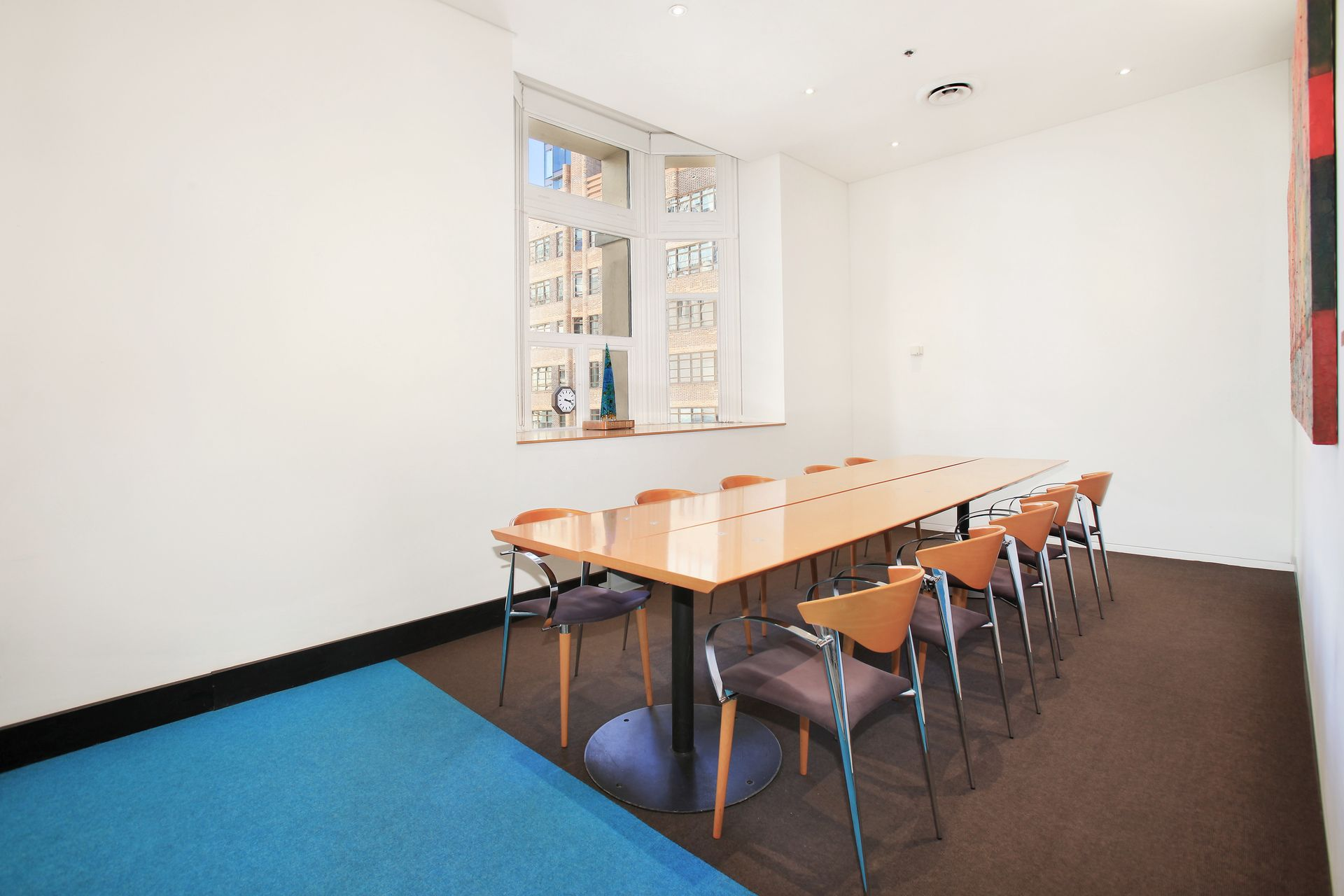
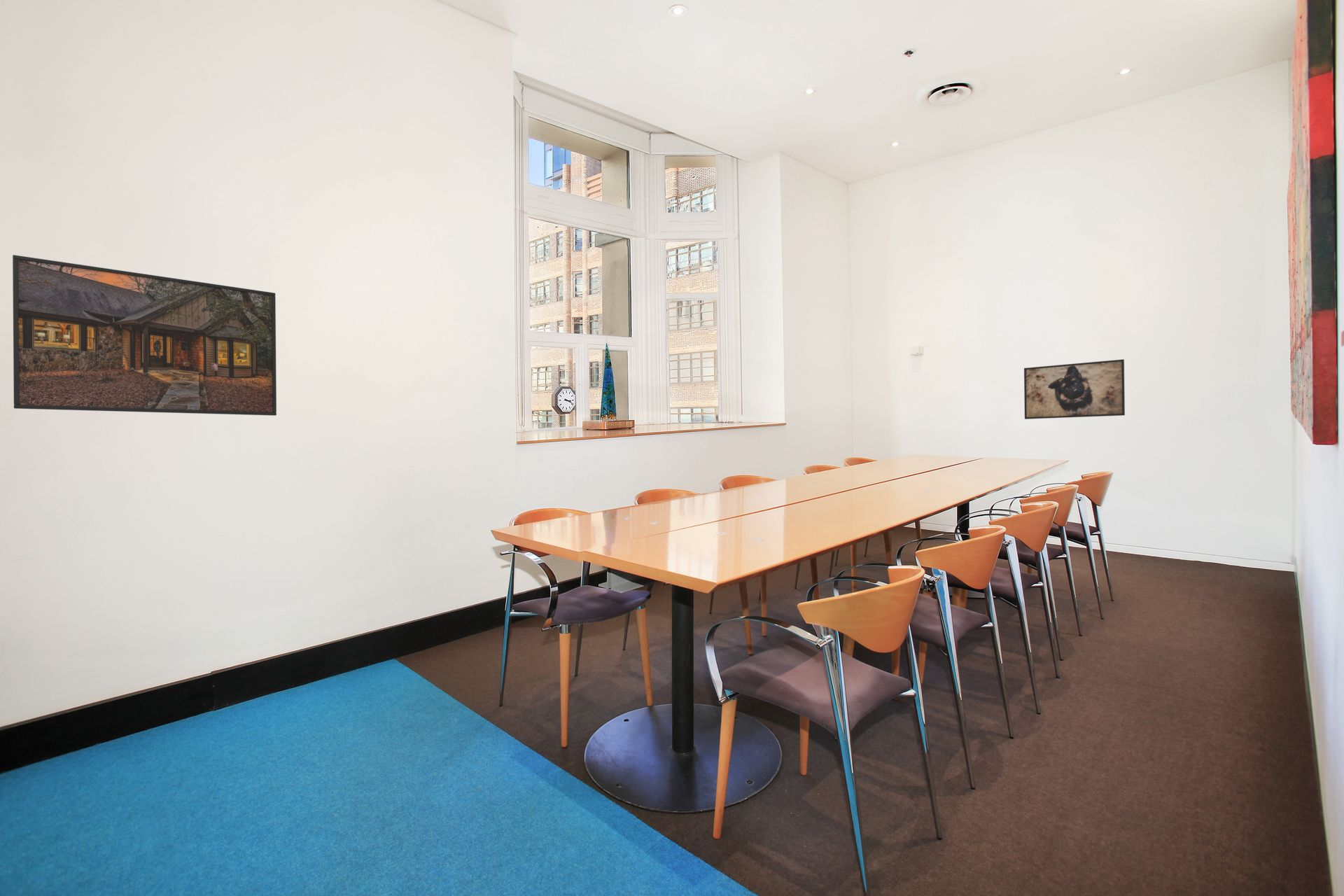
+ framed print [12,254,277,416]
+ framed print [1023,358,1126,420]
